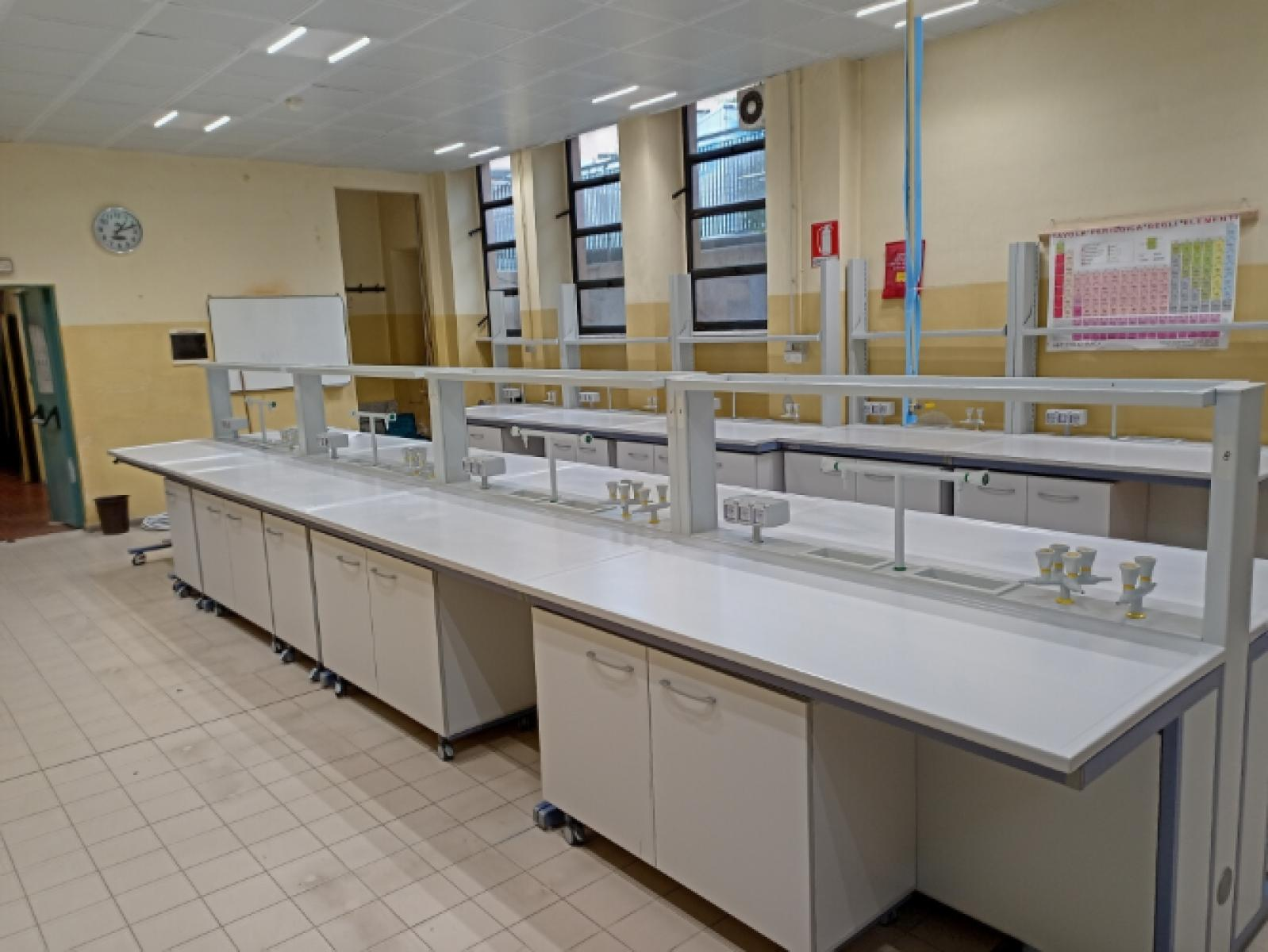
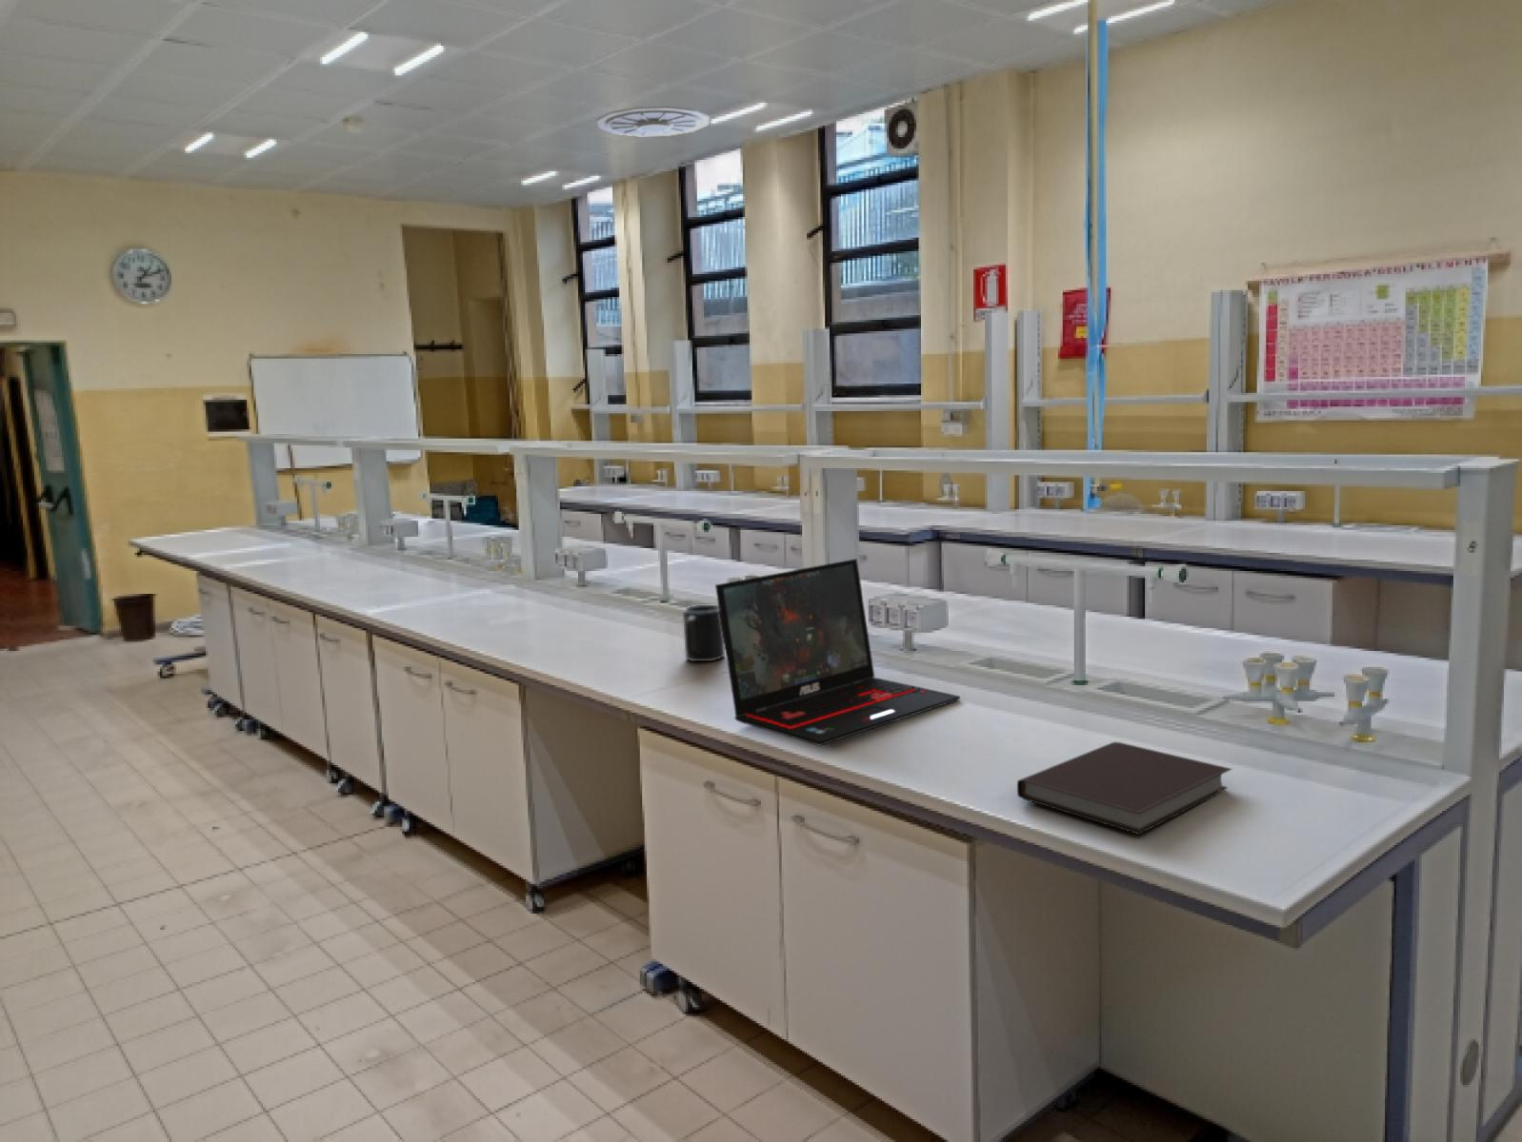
+ laptop [714,558,961,747]
+ notebook [1017,741,1233,836]
+ mug [682,605,726,662]
+ ceiling vent [595,106,711,137]
